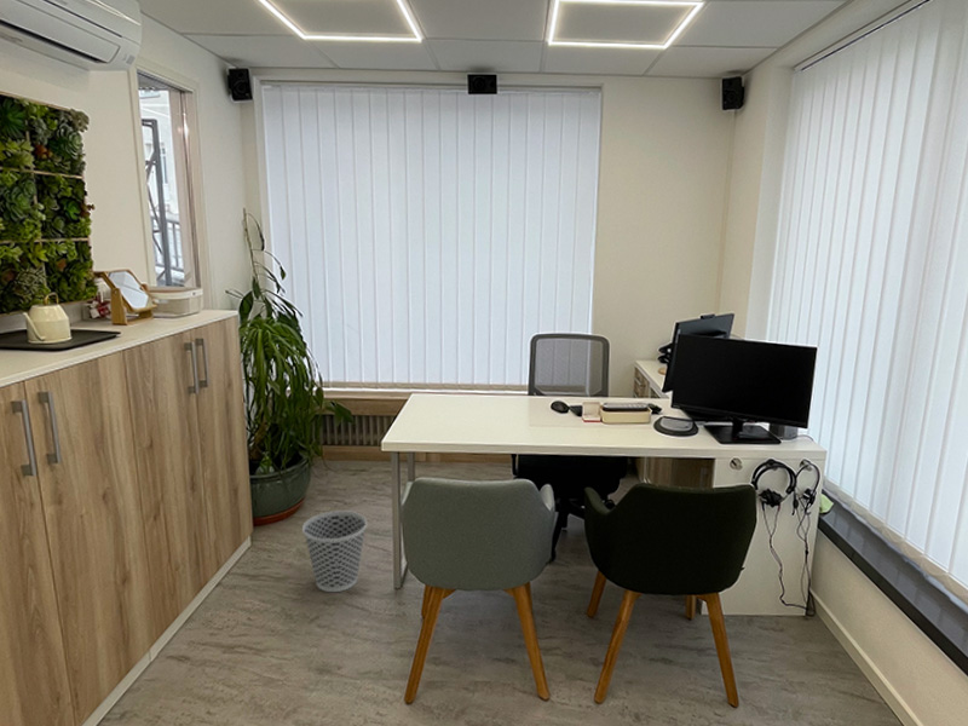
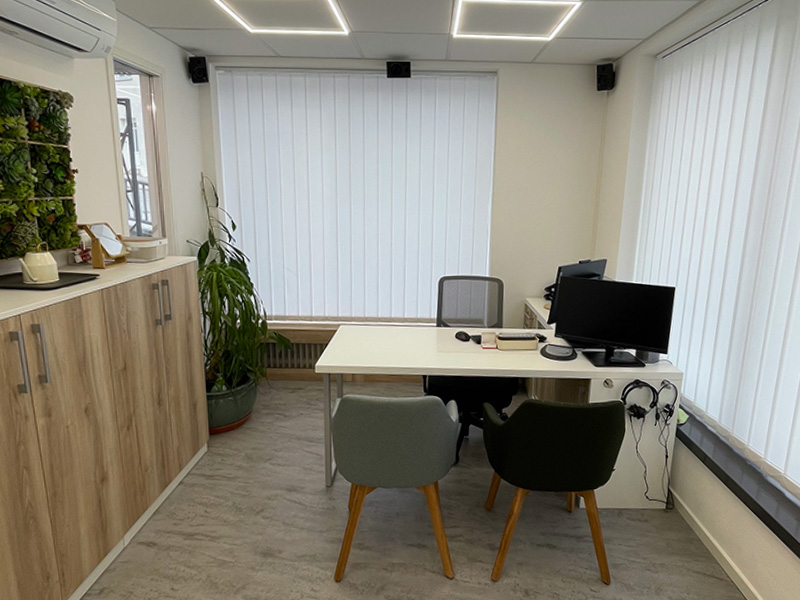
- wastebasket [301,509,368,593]
